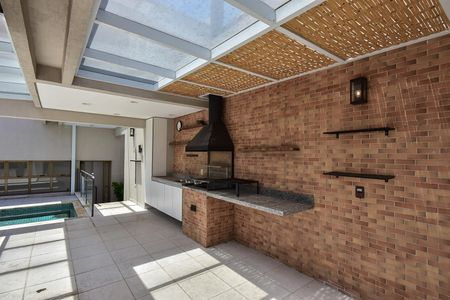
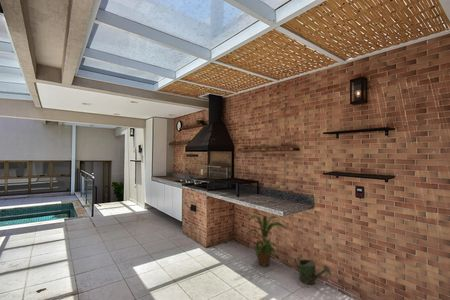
+ house plant [243,208,288,268]
+ watering can [293,256,331,286]
